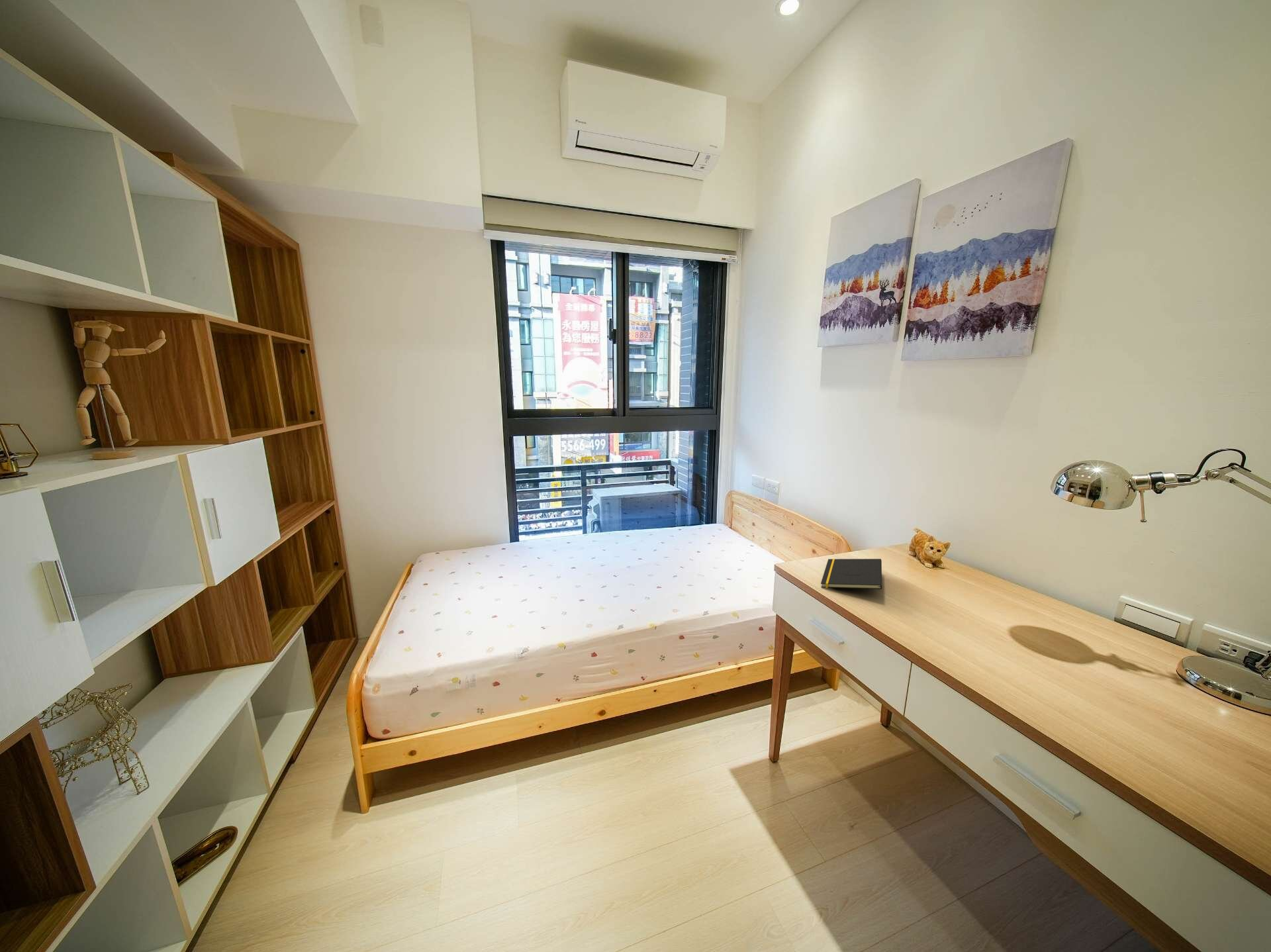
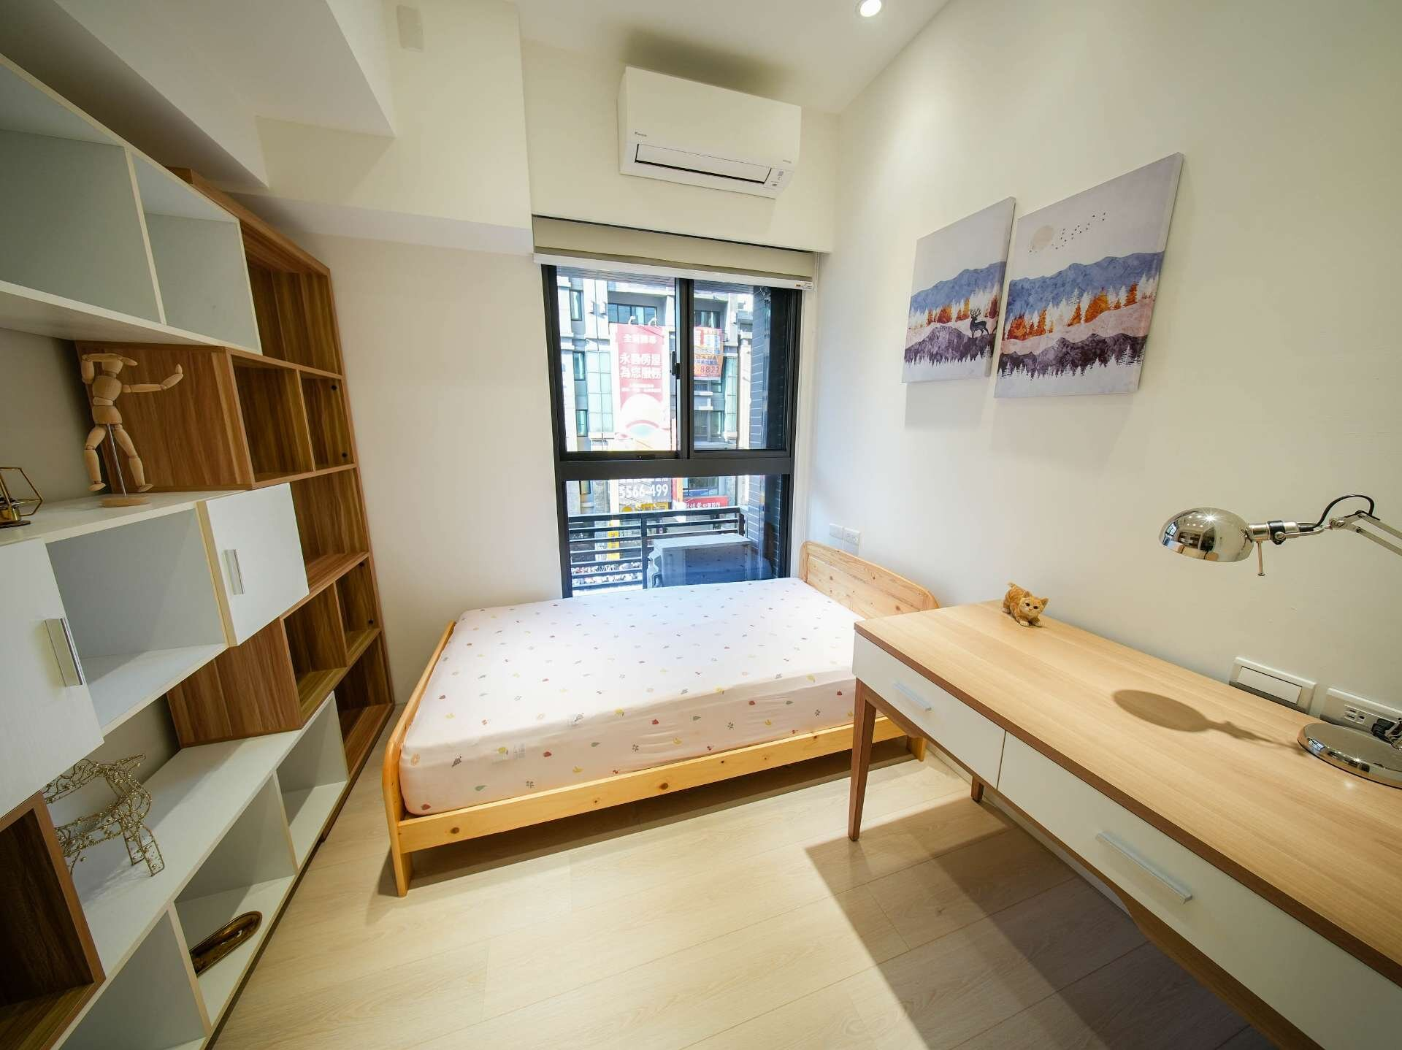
- notepad [820,558,882,590]
